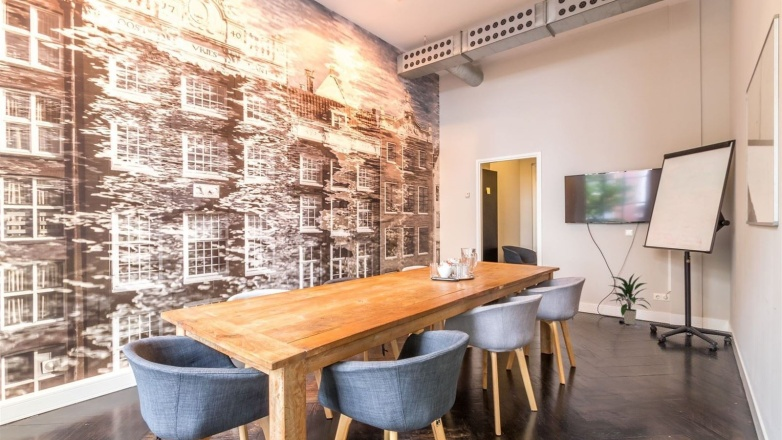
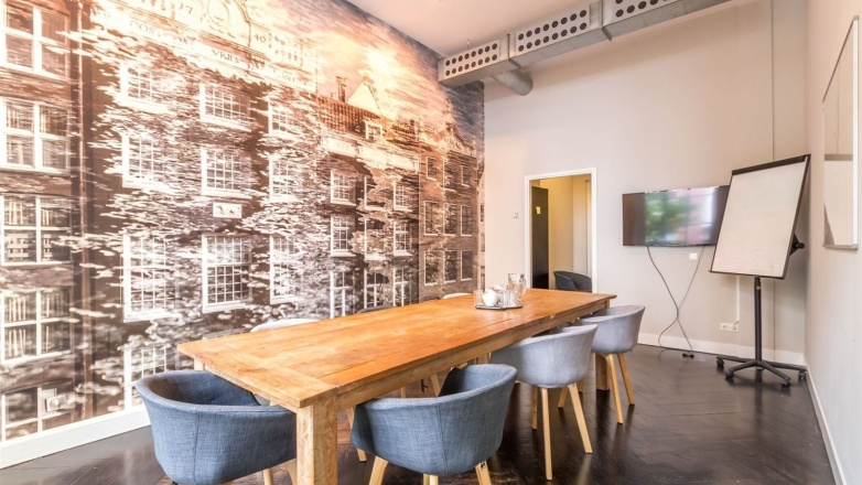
- indoor plant [607,273,652,326]
